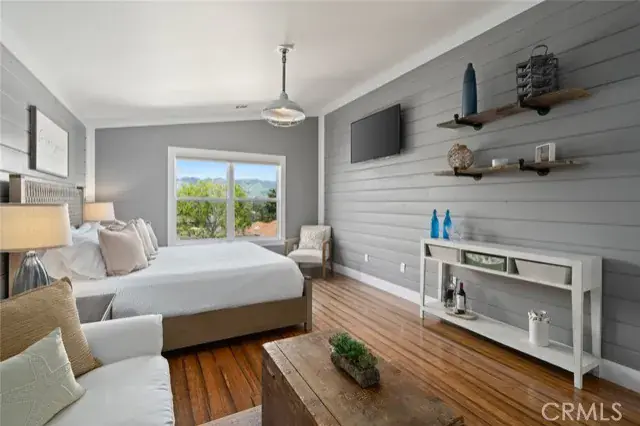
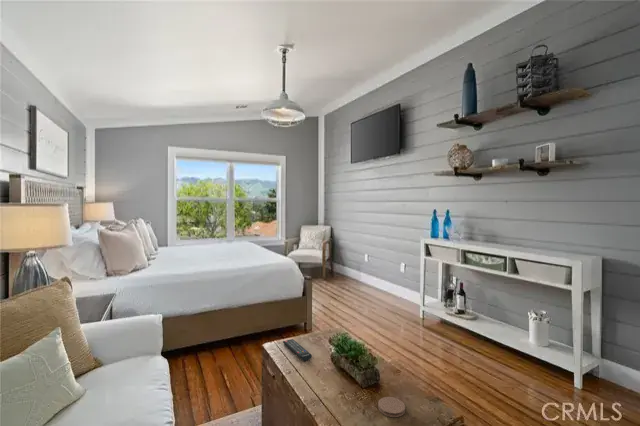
+ remote control [282,338,313,362]
+ coaster [377,396,406,418]
